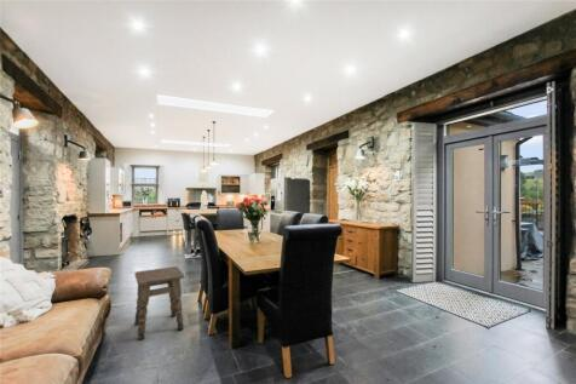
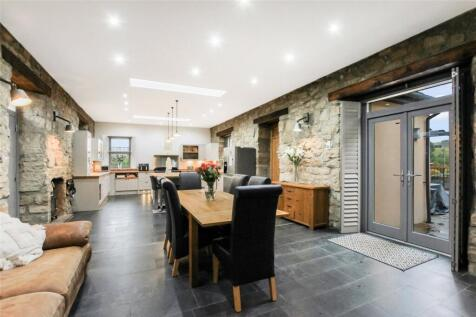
- side table [133,265,185,342]
